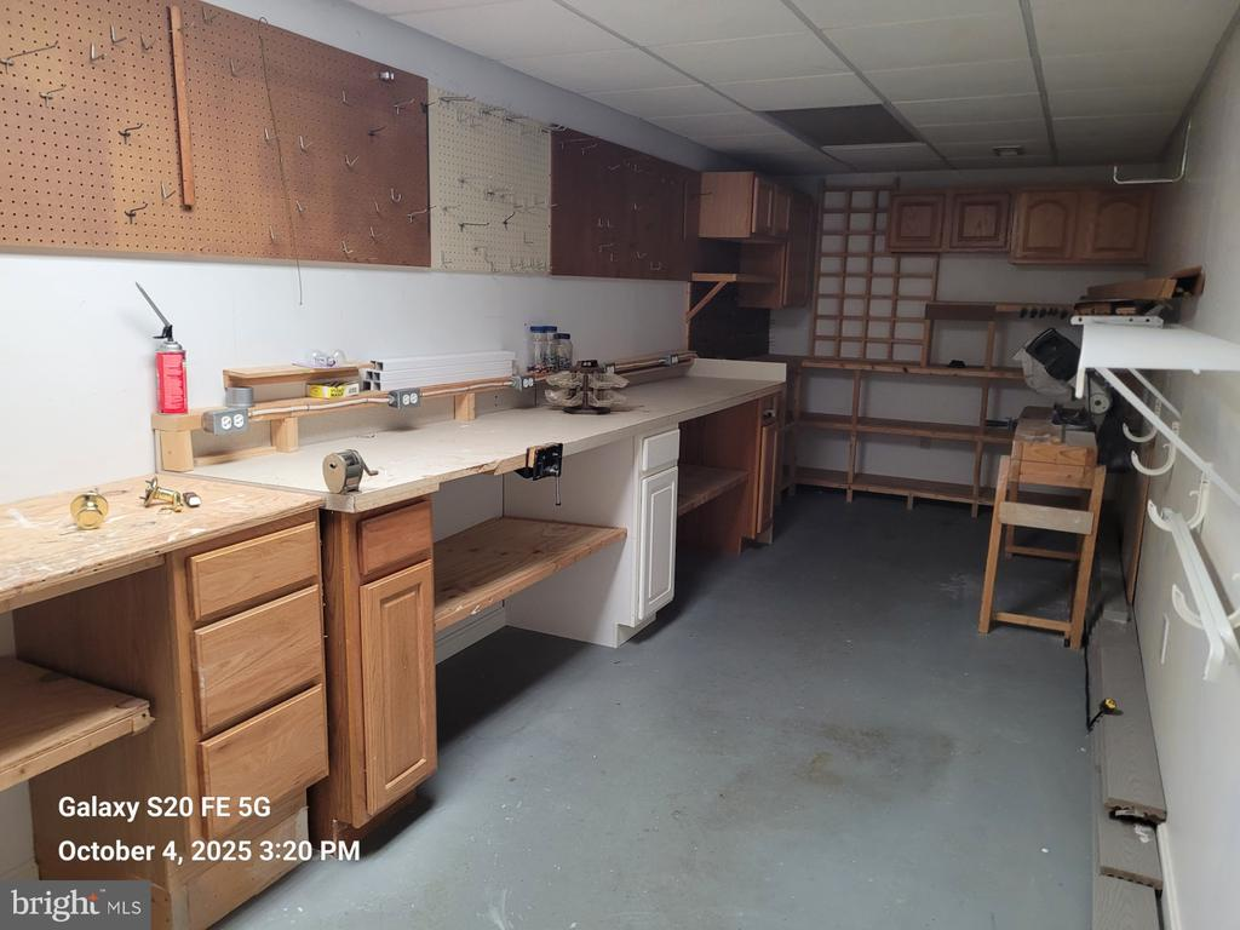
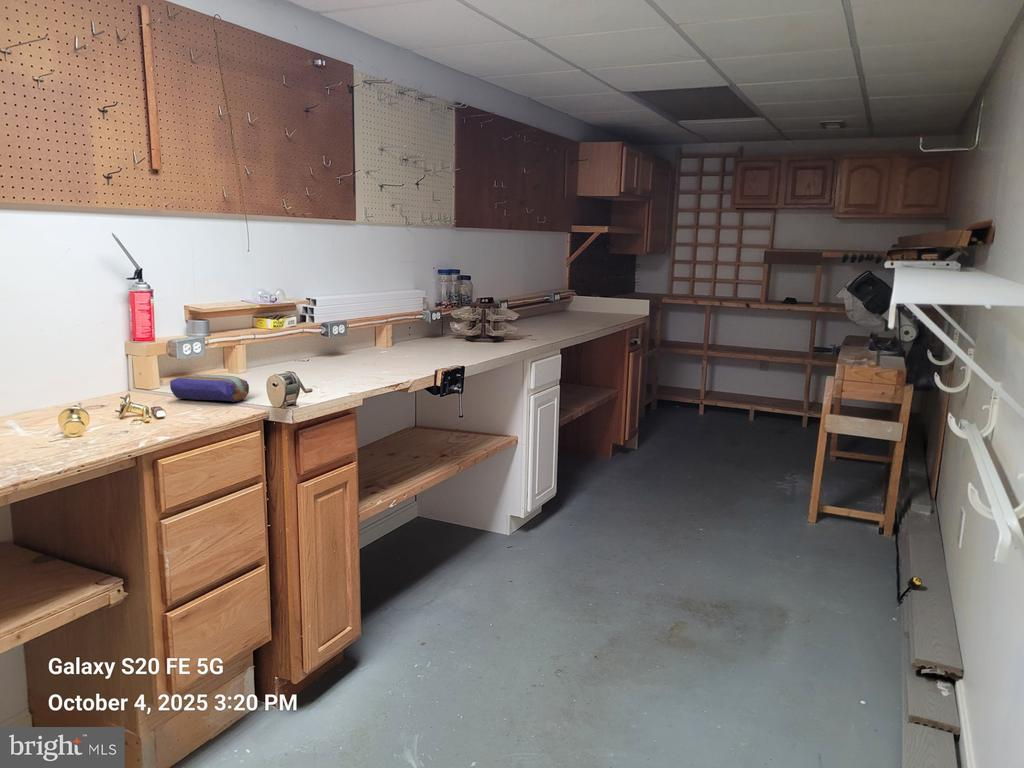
+ pencil case [169,374,250,403]
